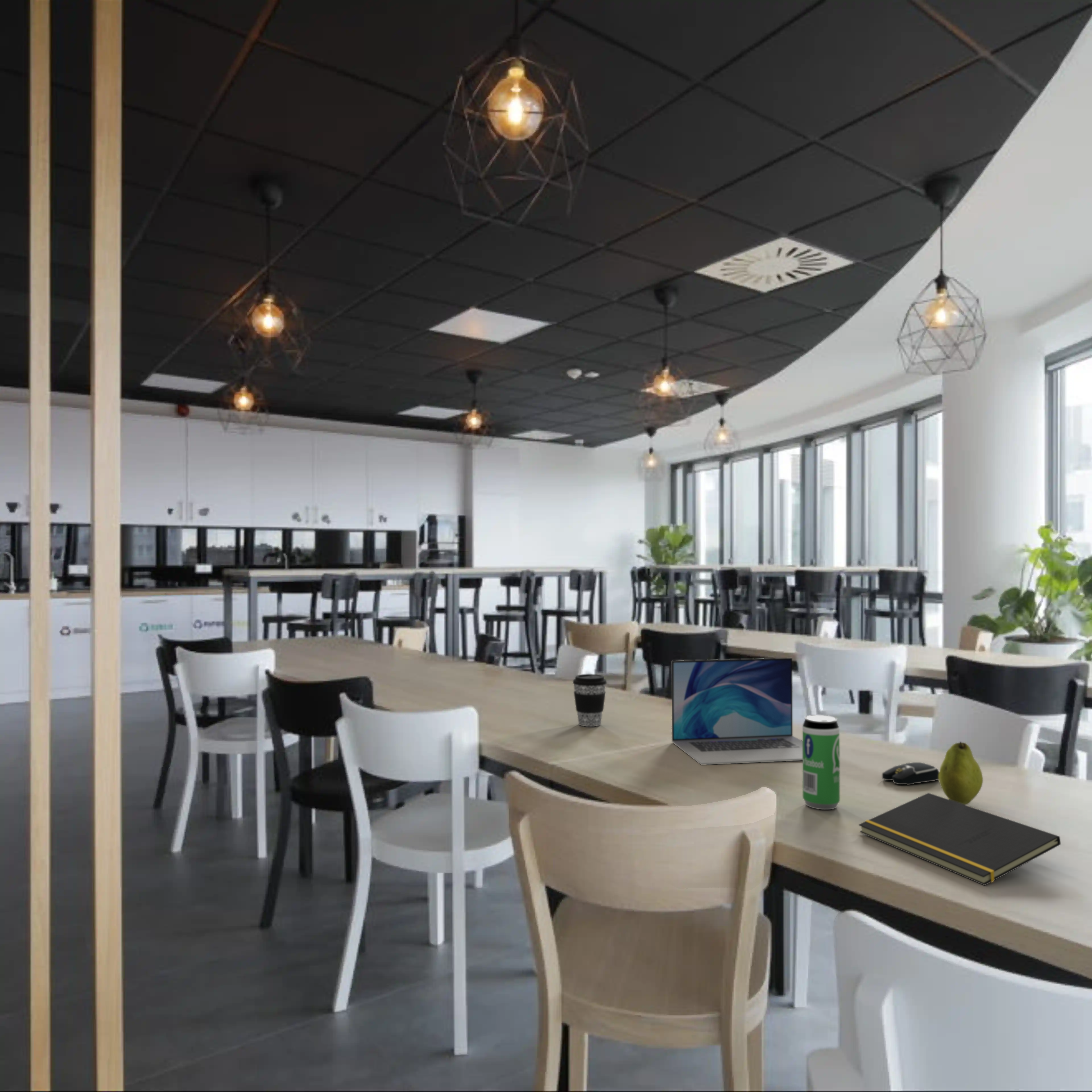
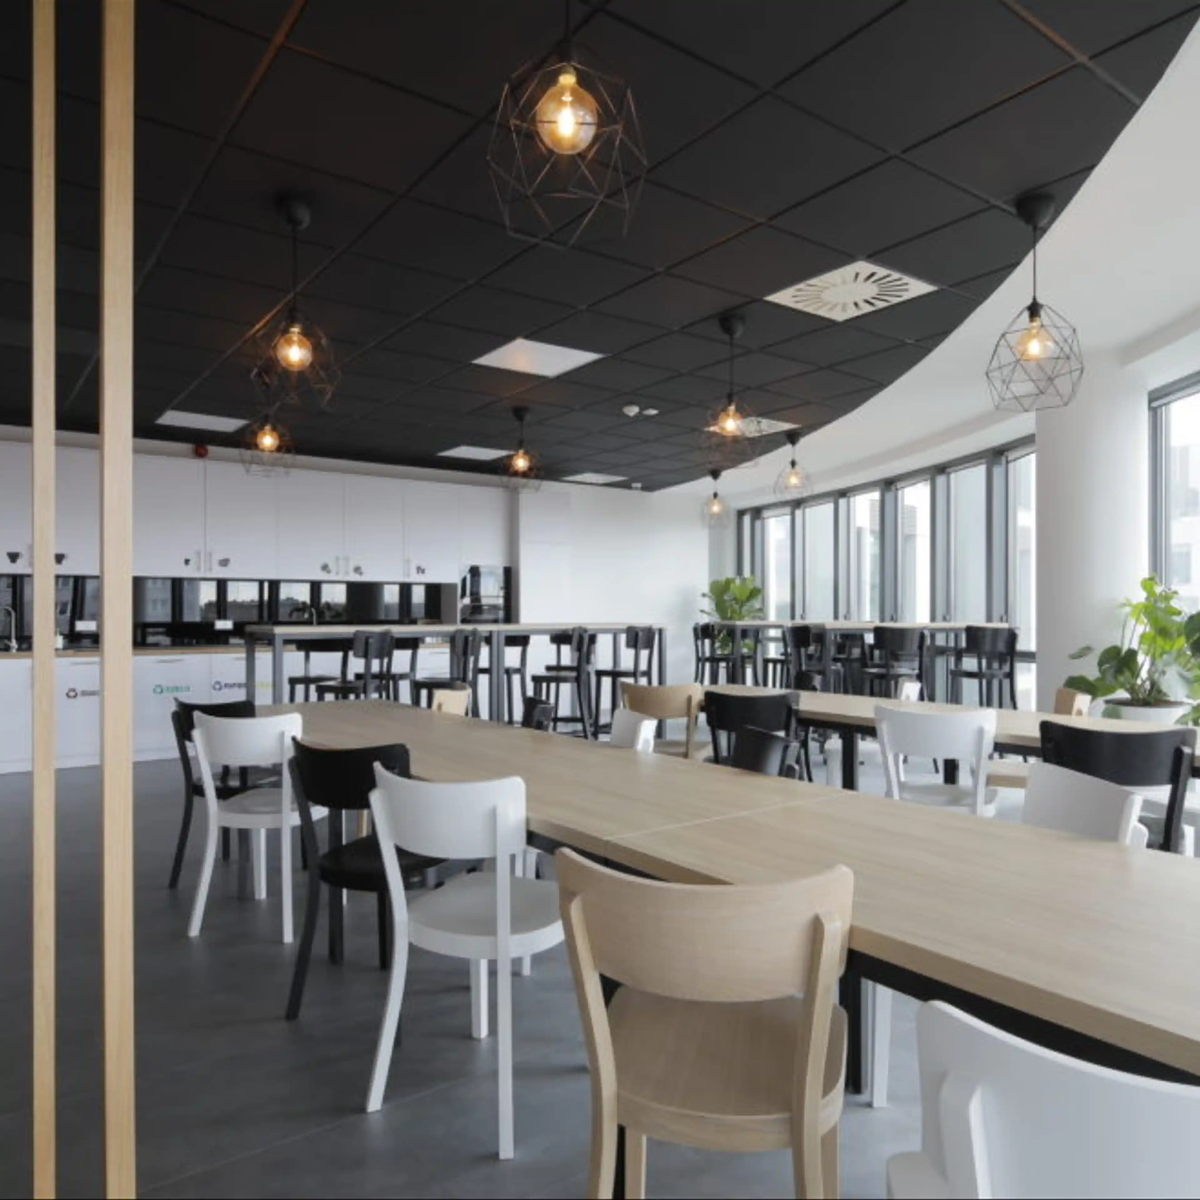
- beverage can [802,715,840,810]
- fruit [938,741,983,805]
- notepad [858,793,1061,886]
- computer mouse [882,762,939,785]
- coffee cup [572,674,607,727]
- laptop [671,657,803,765]
